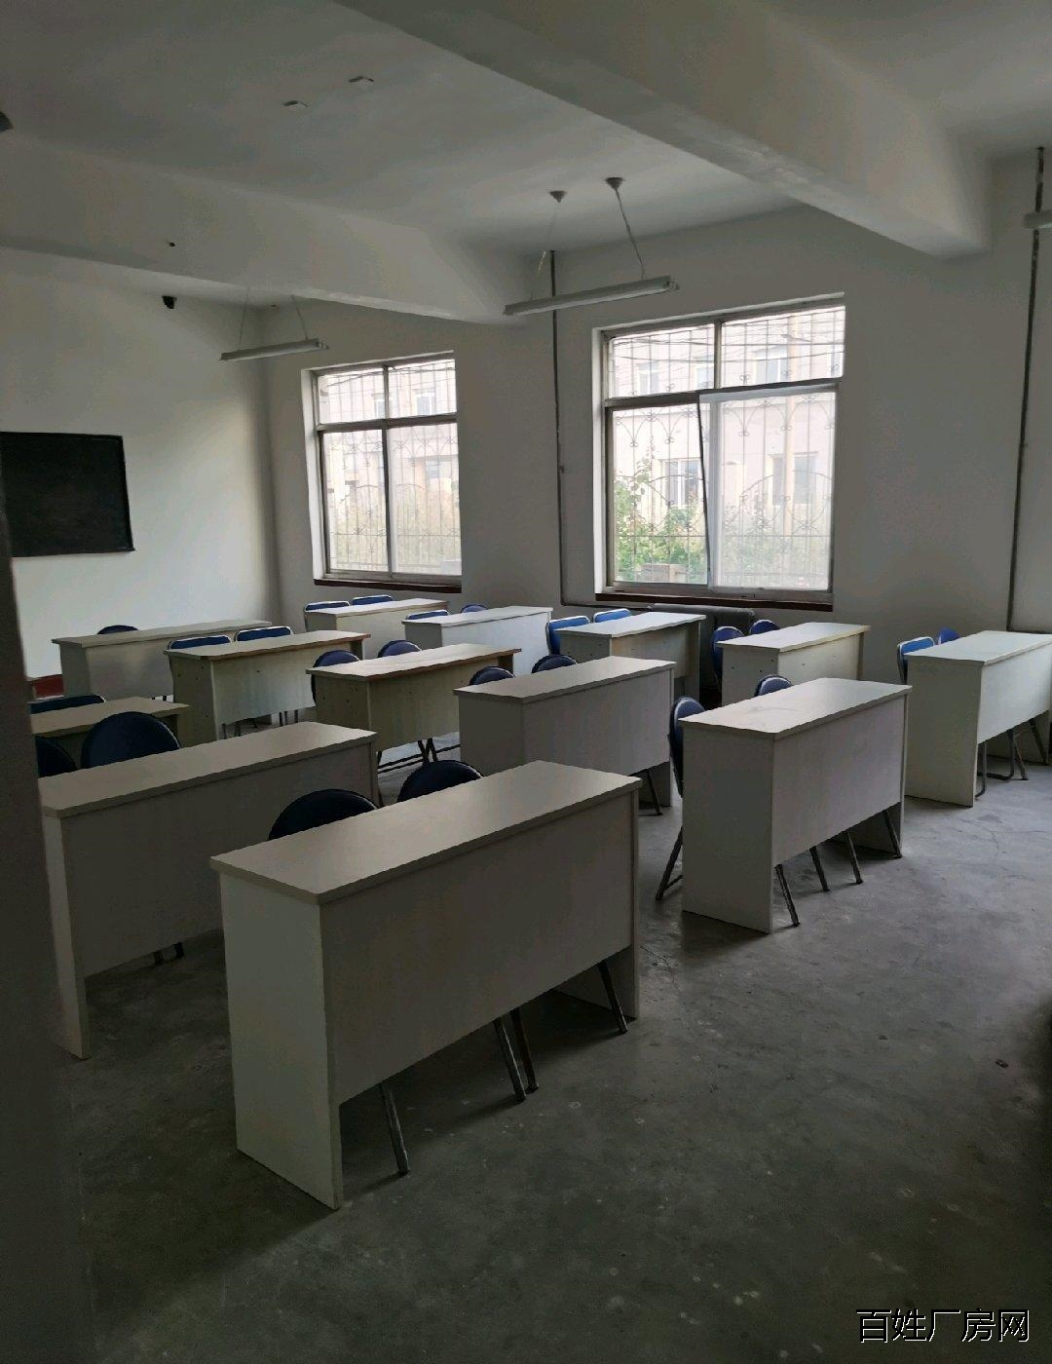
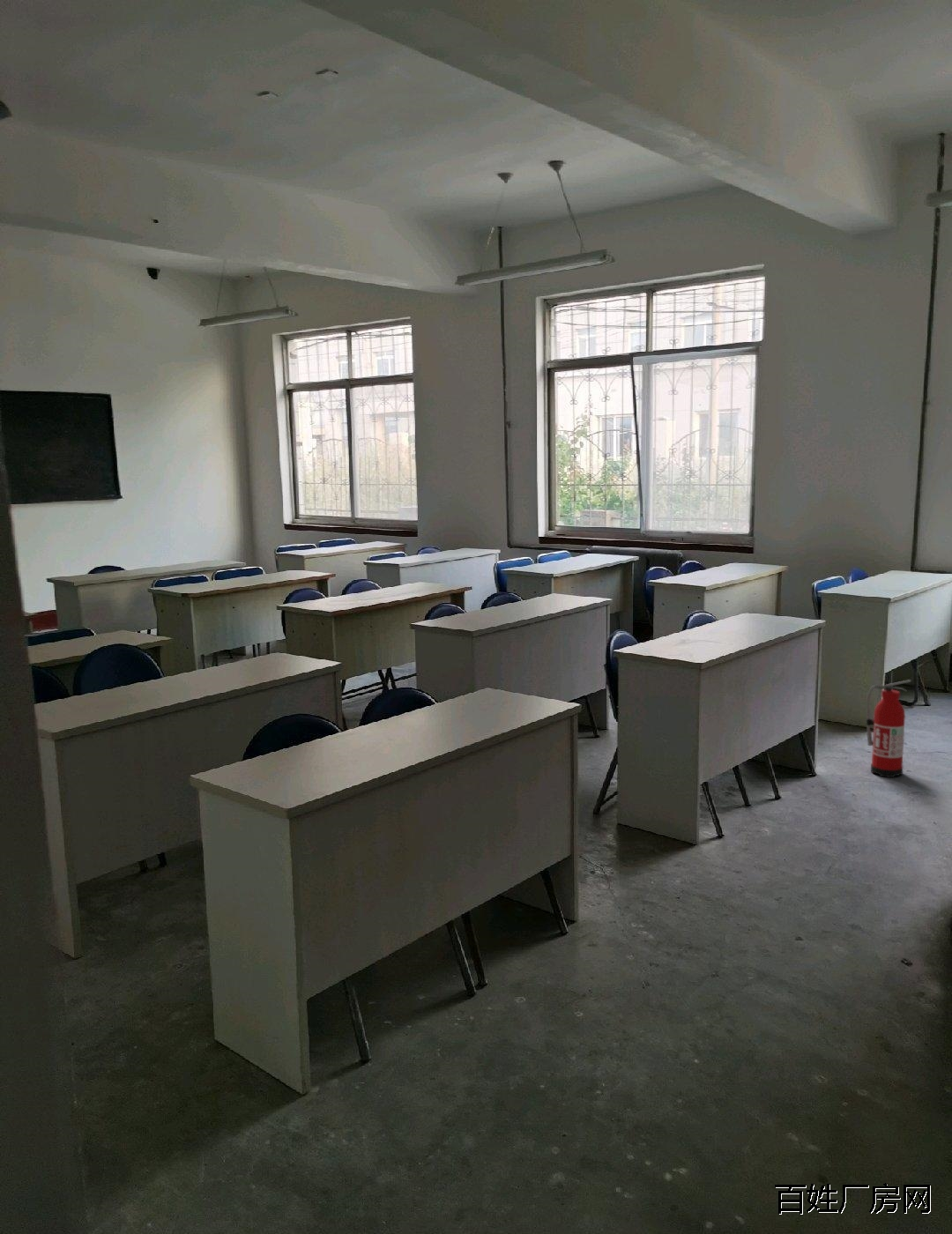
+ fire extinguisher [866,679,912,778]
